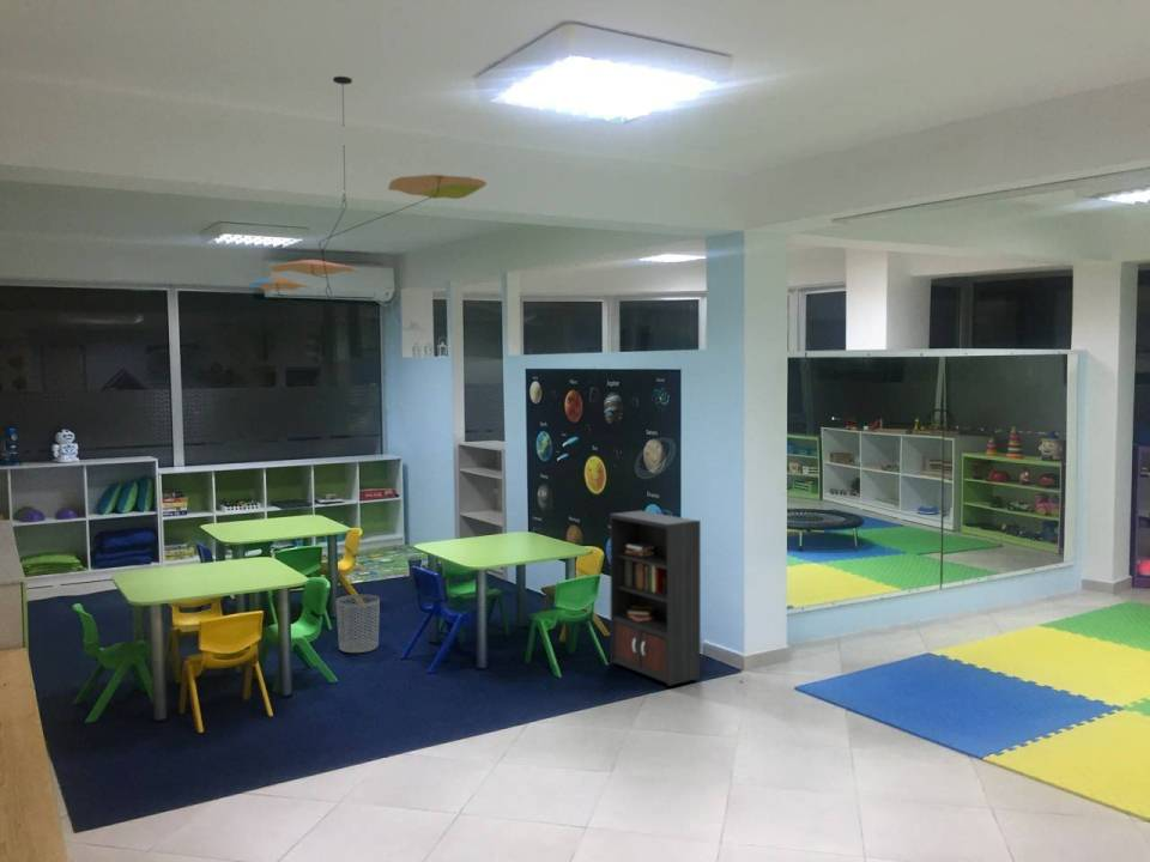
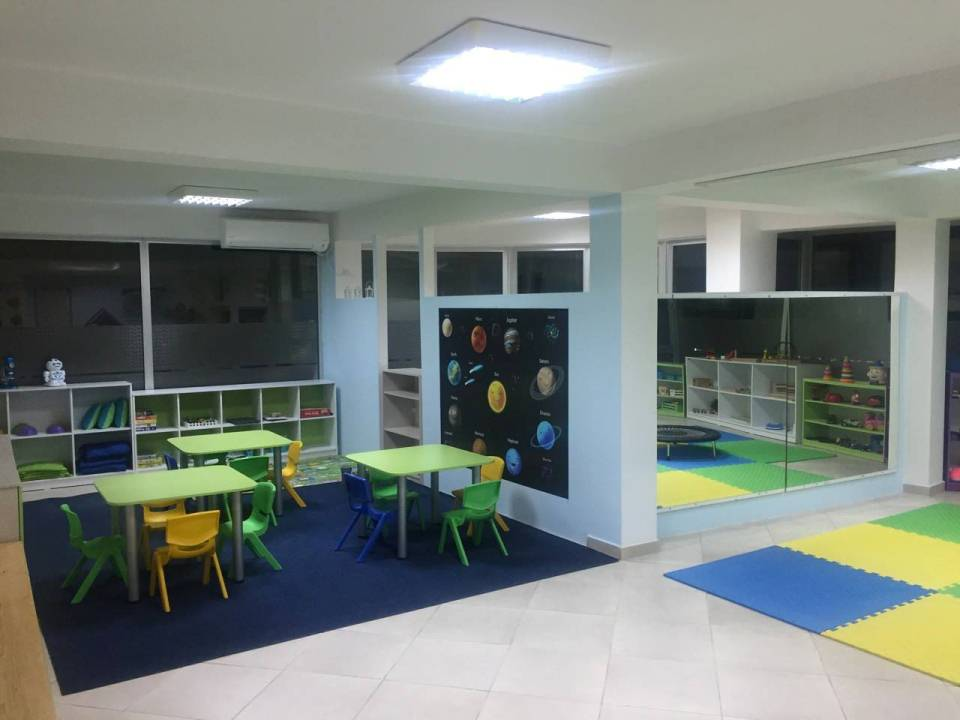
- waste bin [335,594,381,654]
- ceiling mobile [248,75,488,340]
- bookcase [609,509,744,687]
